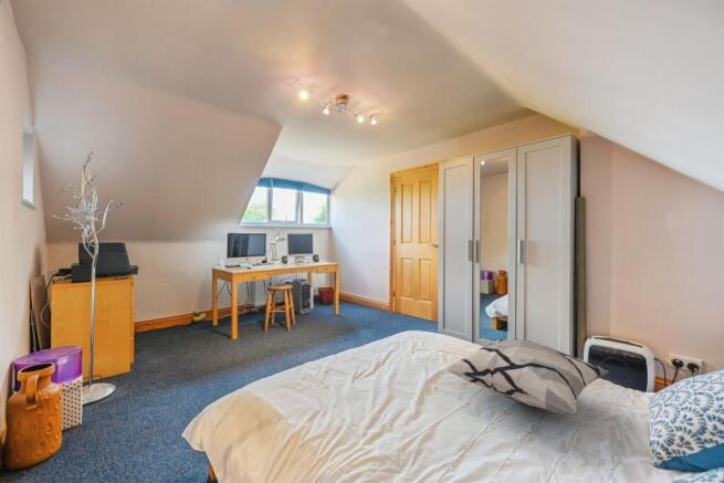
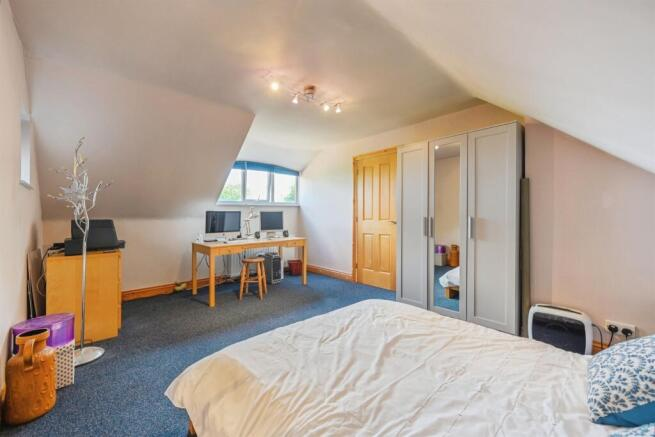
- decorative pillow [445,337,610,416]
